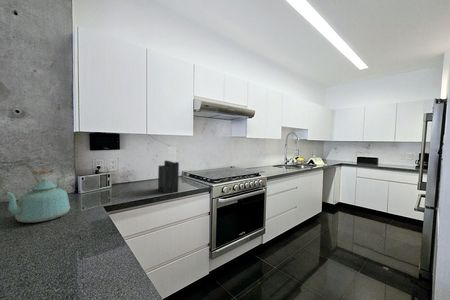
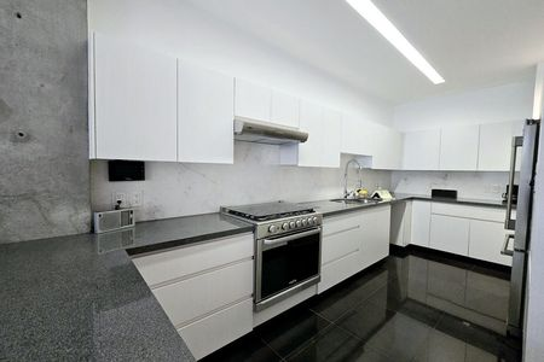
- knife block [157,146,180,194]
- kettle [3,168,71,224]
